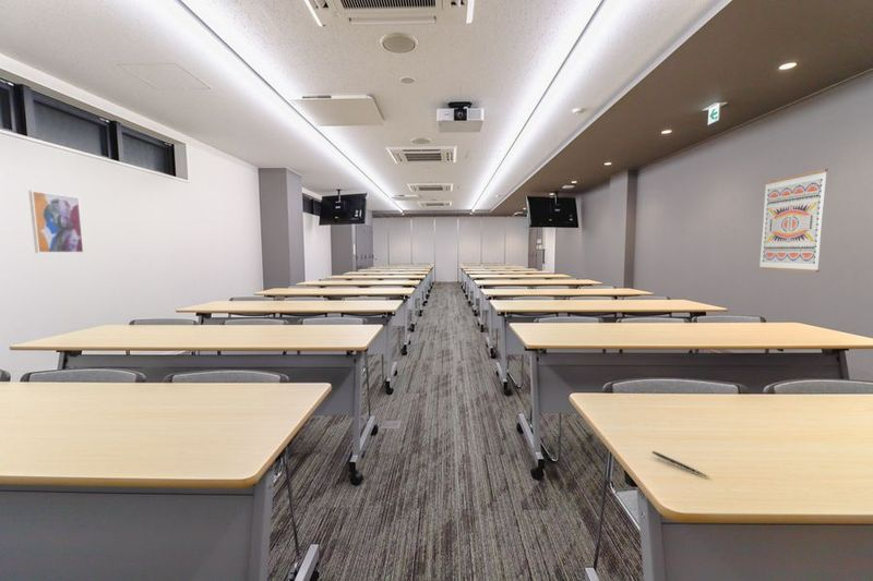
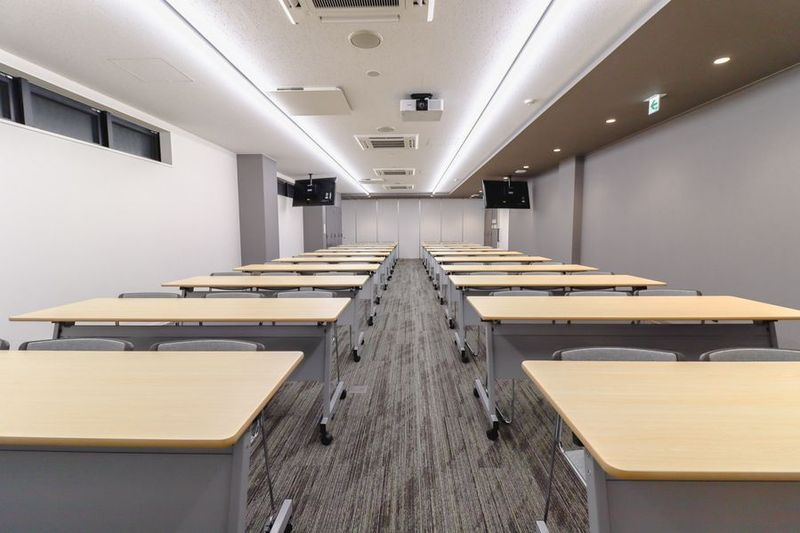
- wall art [757,168,829,274]
- wall art [27,190,85,254]
- pen [651,450,710,479]
